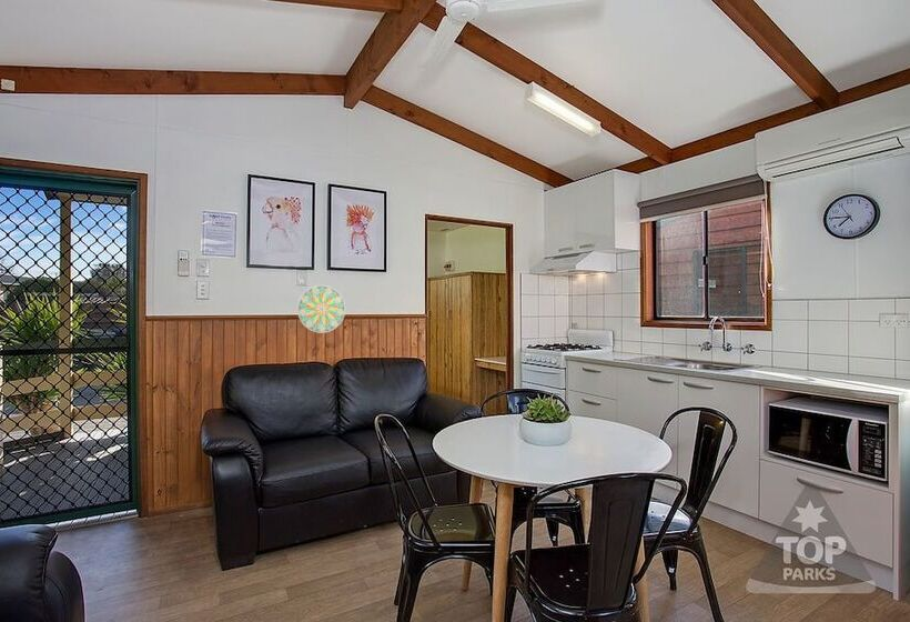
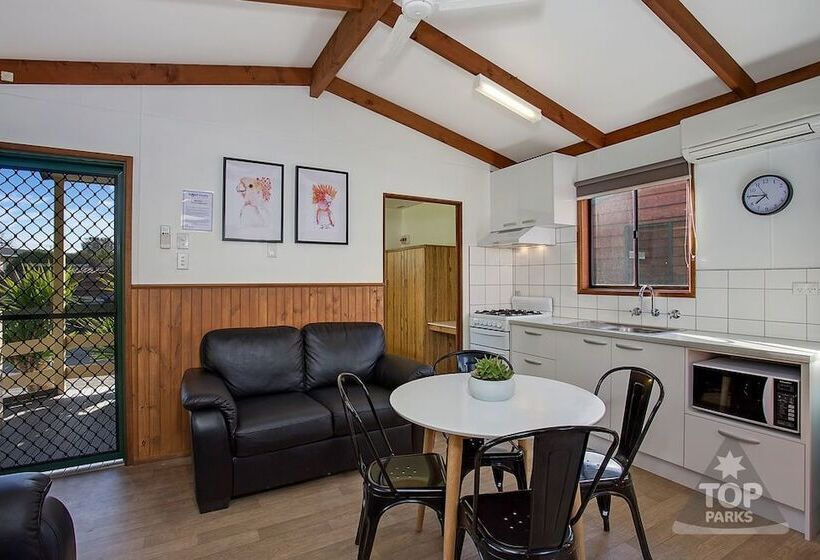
- decorative plate [296,284,346,334]
